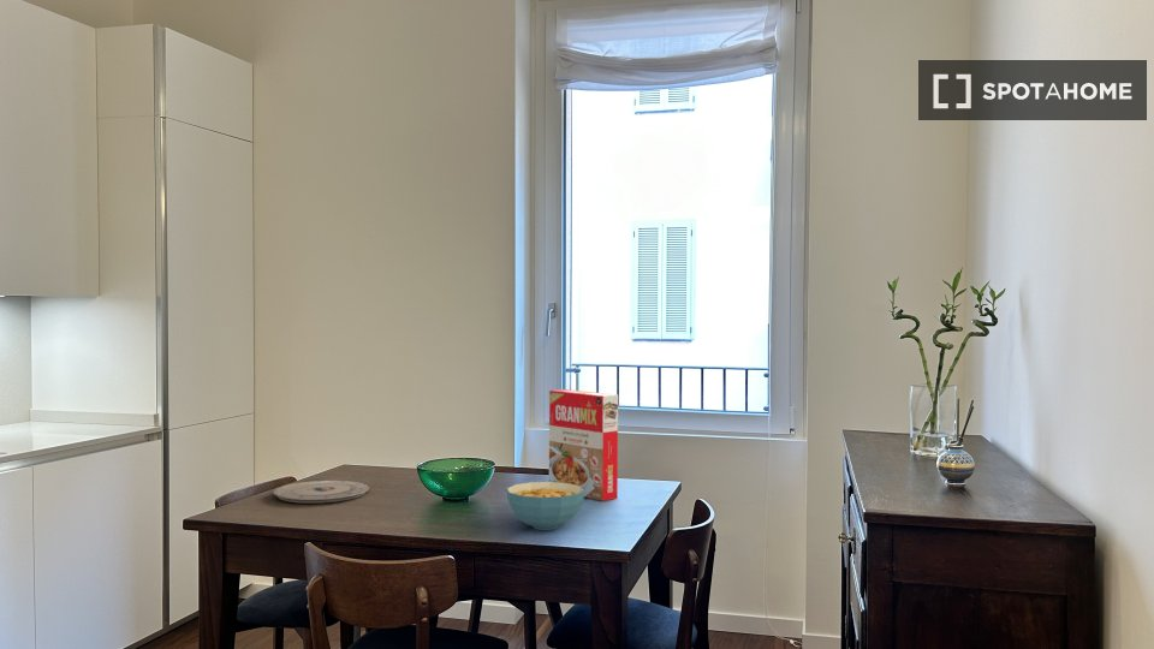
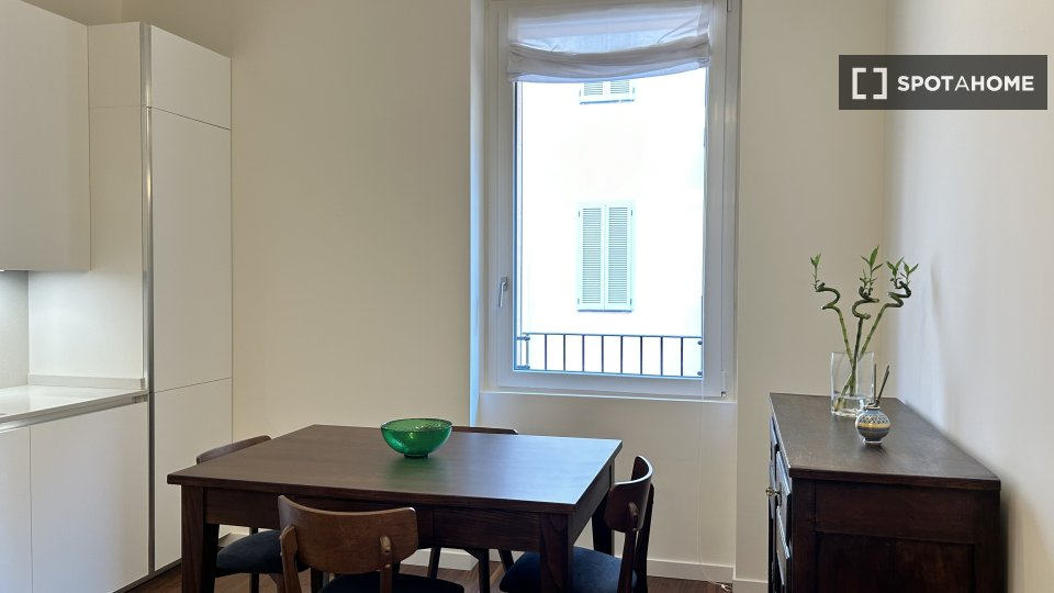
- cereal bowl [506,481,584,531]
- plate [272,480,370,505]
- cereal box [548,388,619,502]
